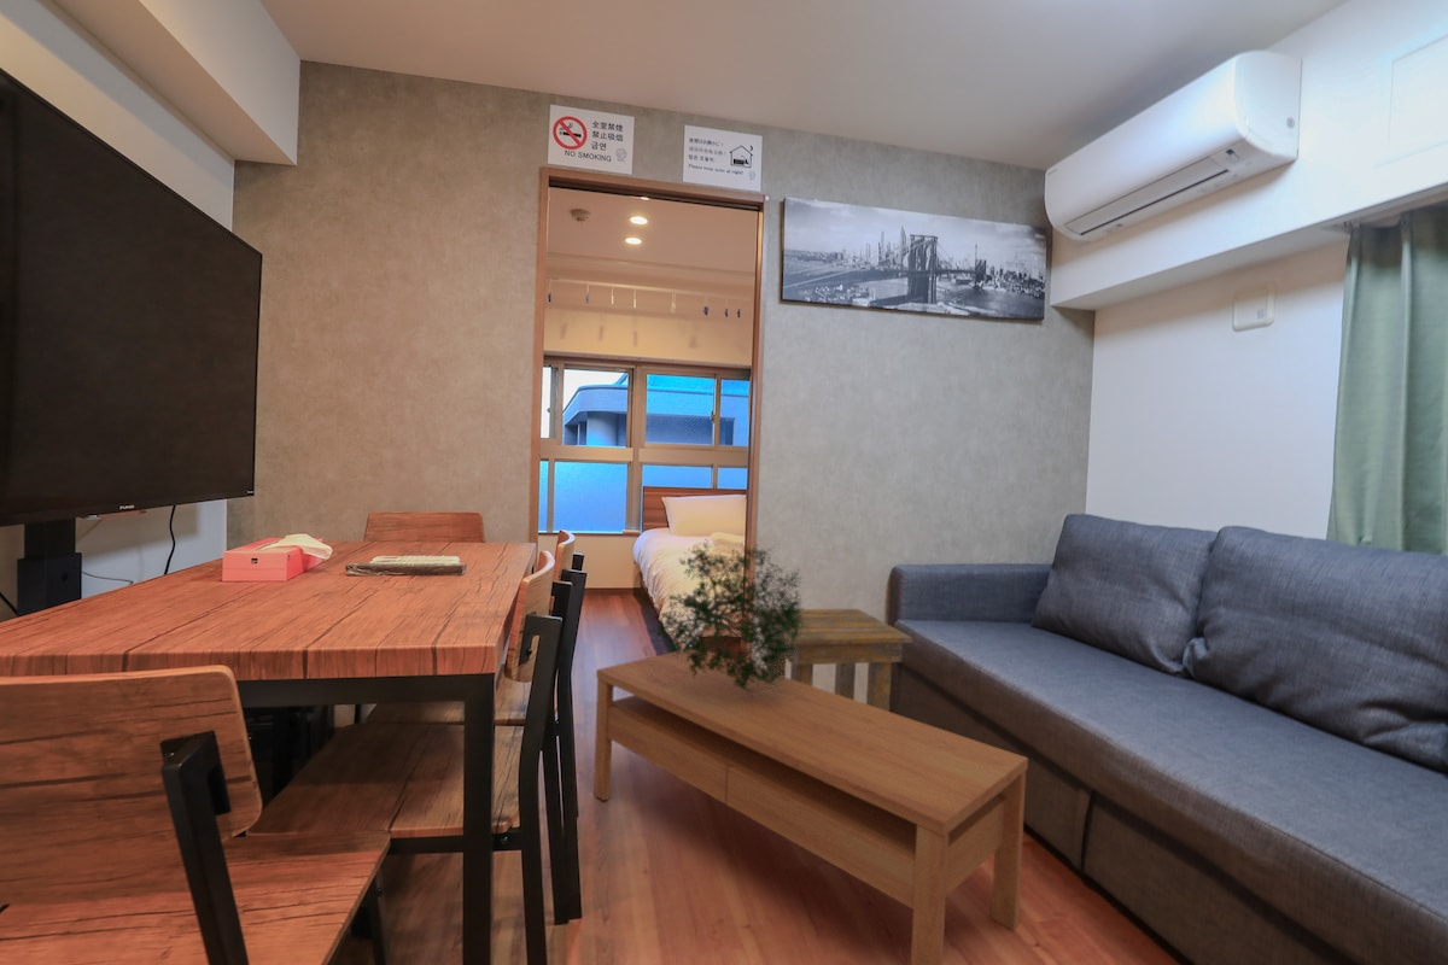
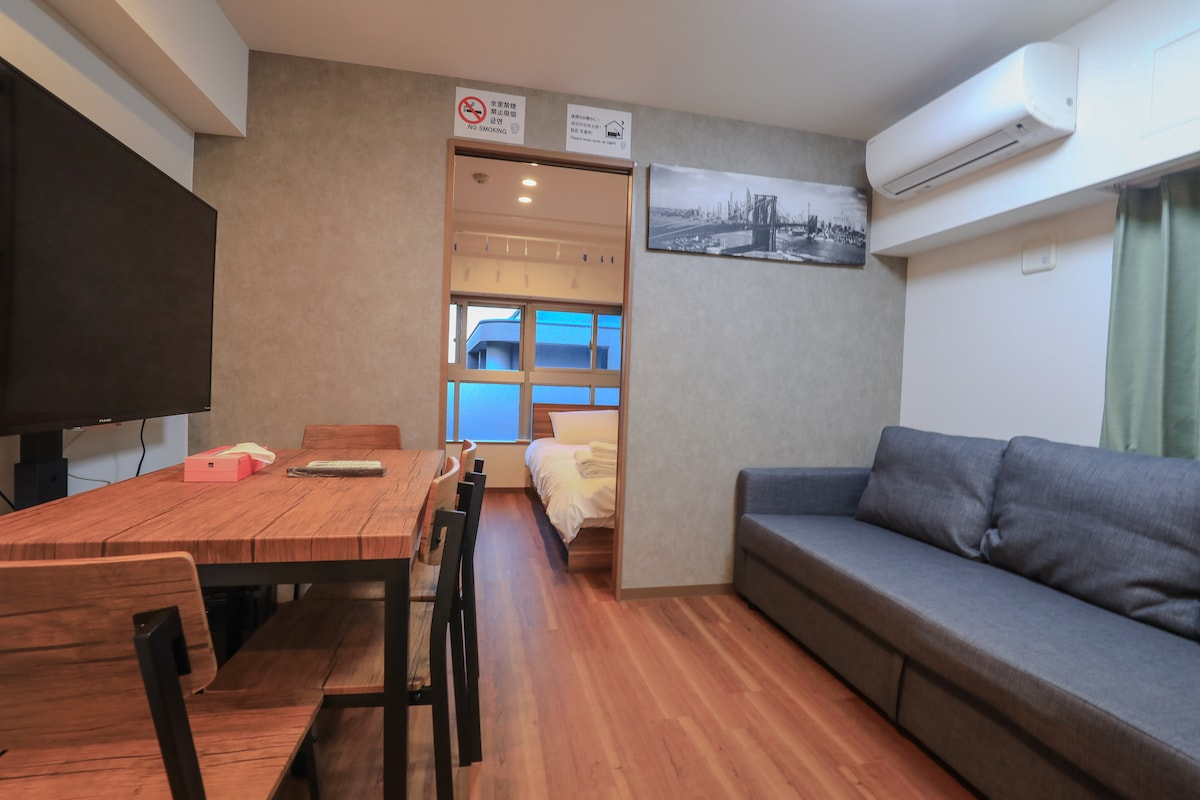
- coffee table [592,649,1029,965]
- side table [757,608,913,712]
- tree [647,537,810,701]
